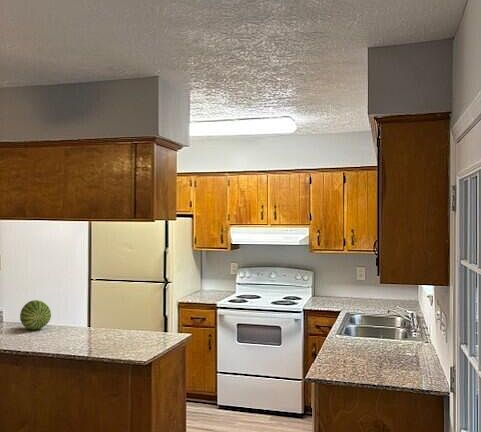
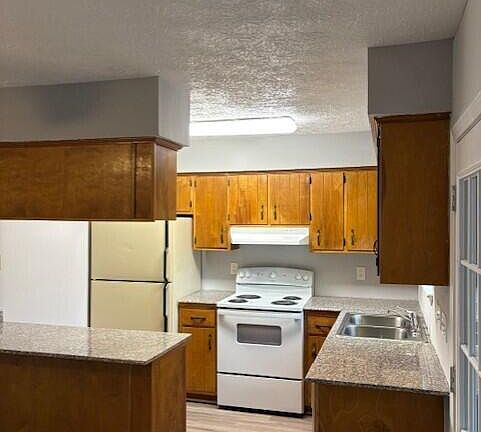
- fruit [19,299,52,331]
